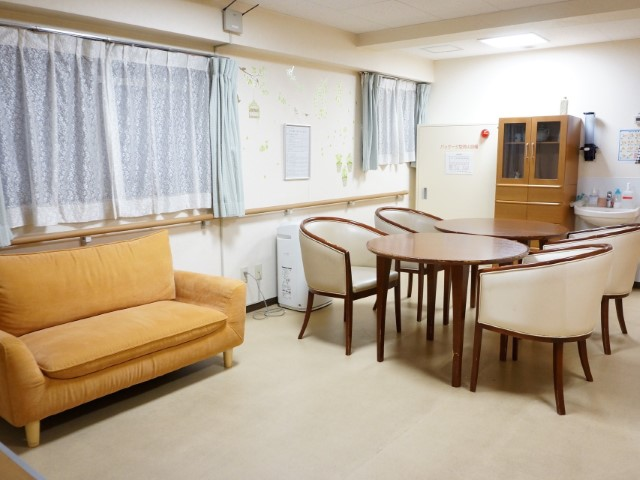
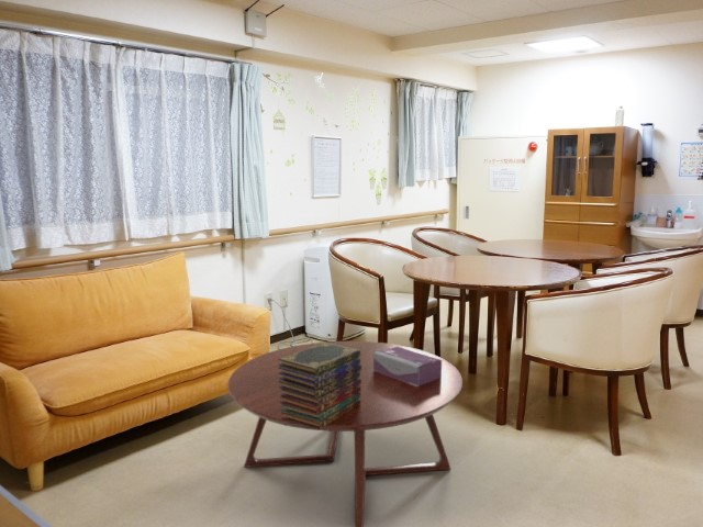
+ coffee table [227,340,464,527]
+ book stack [279,340,361,431]
+ tissue box [373,346,442,386]
